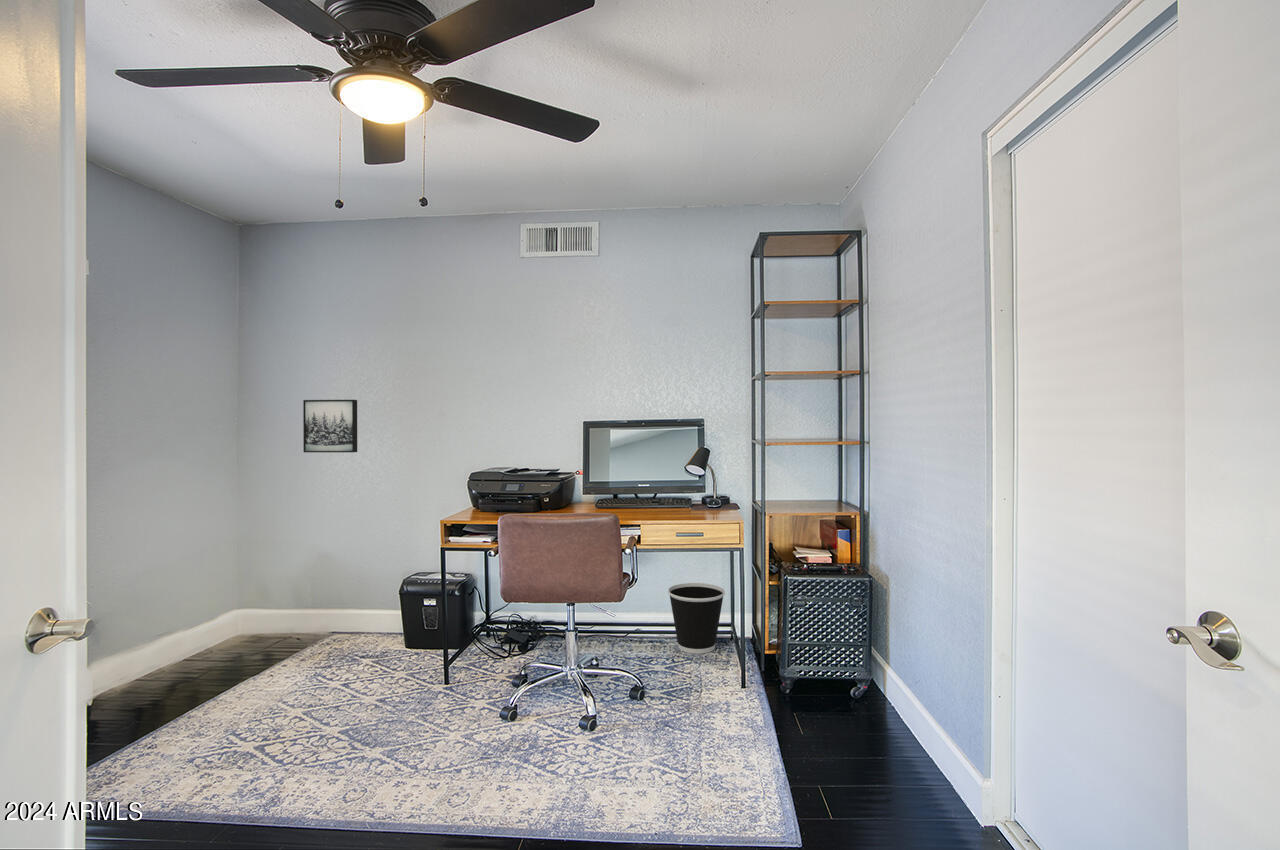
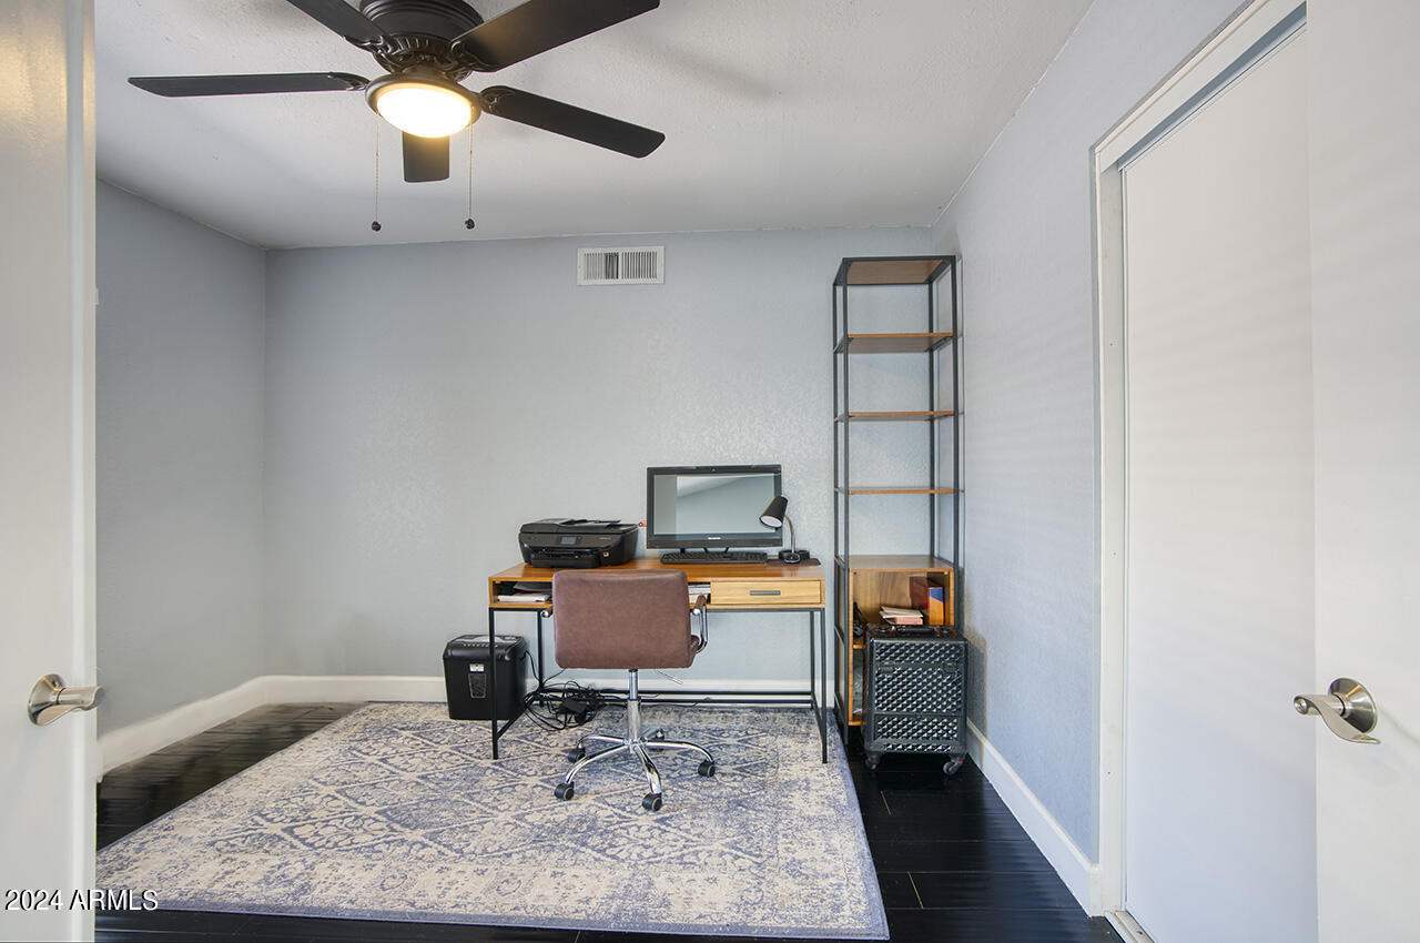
- wastebasket [667,582,726,655]
- wall art [302,399,358,453]
